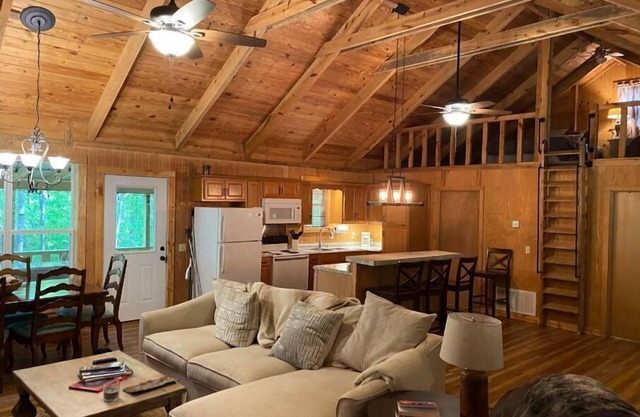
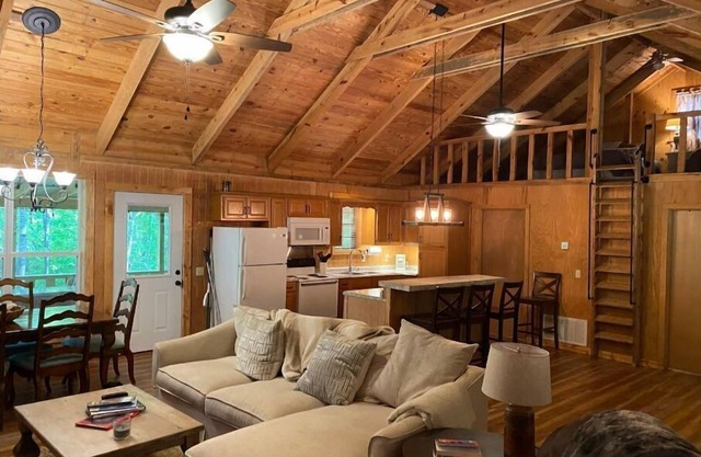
- magazine [122,374,181,395]
